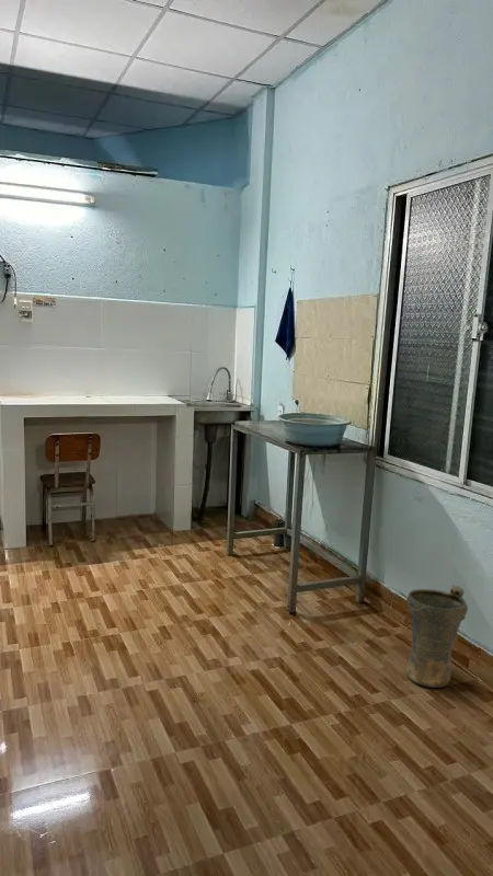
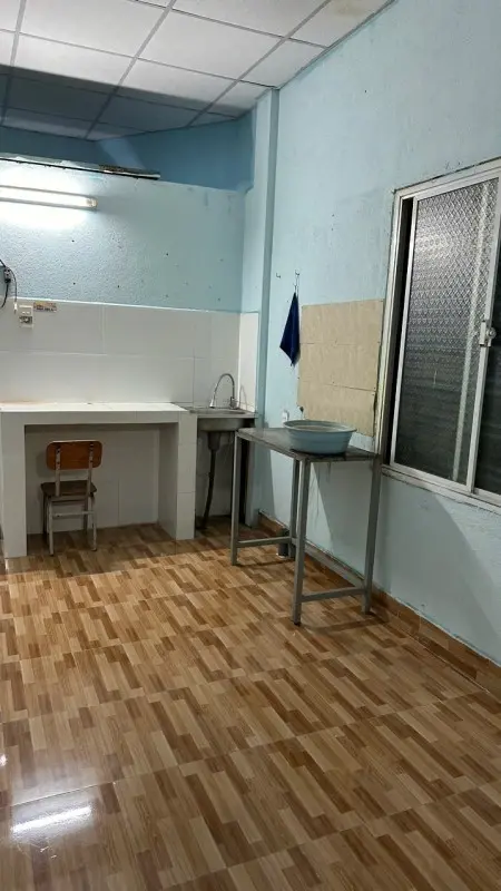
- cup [405,584,469,689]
